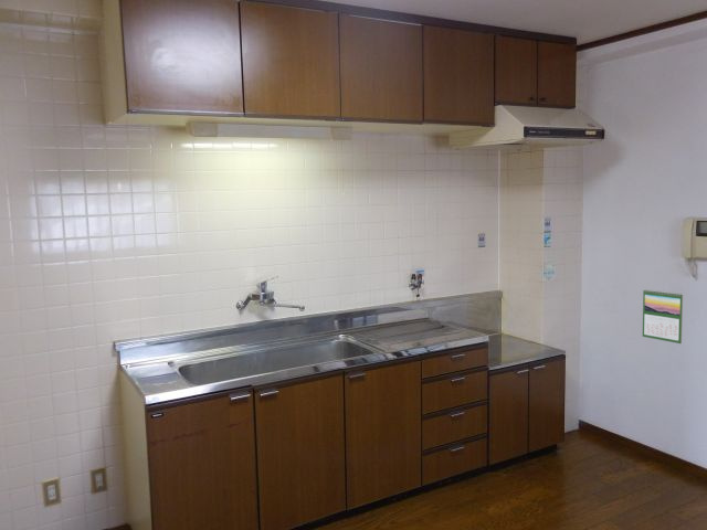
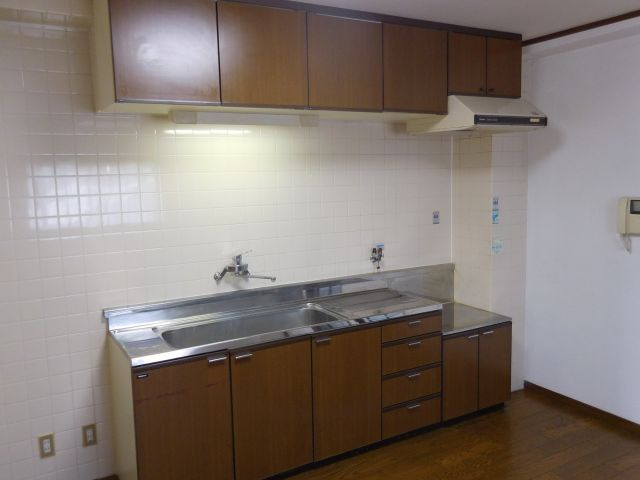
- calendar [642,288,684,344]
